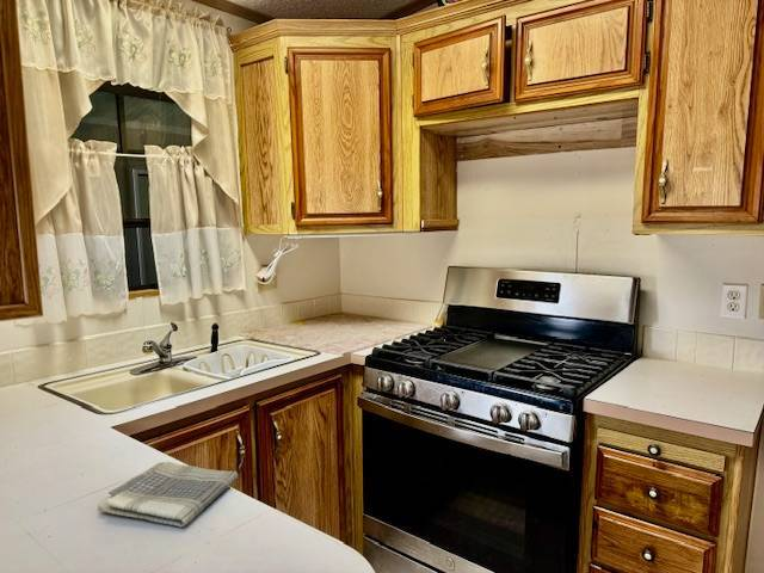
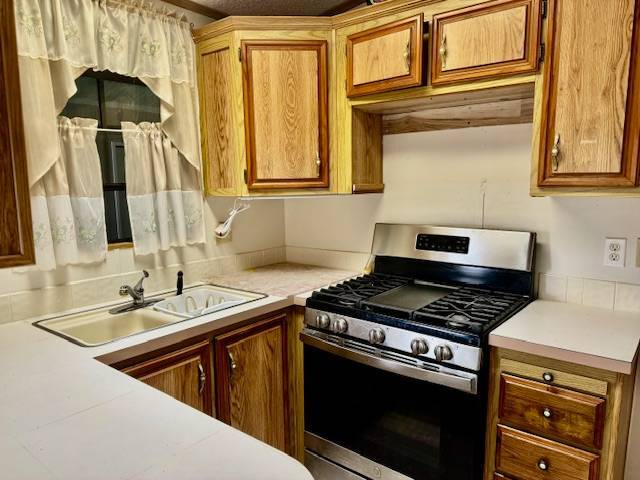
- dish towel [97,461,240,529]
